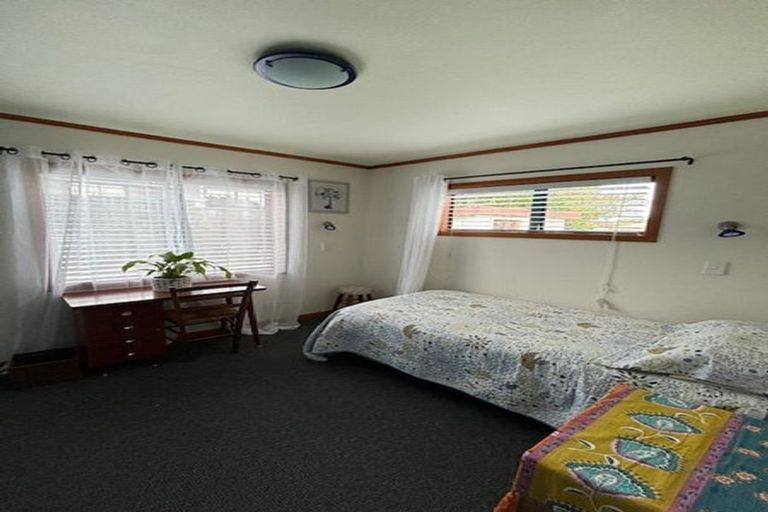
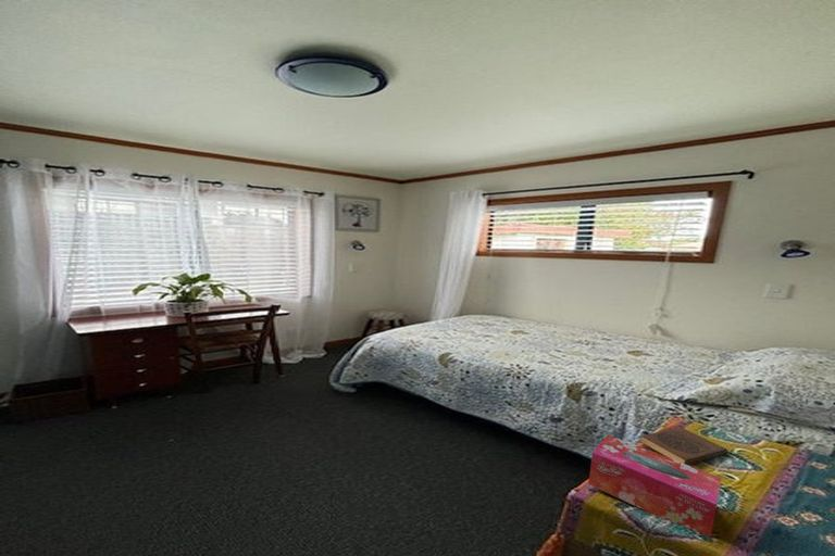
+ tissue box [587,434,722,538]
+ book [639,427,728,466]
